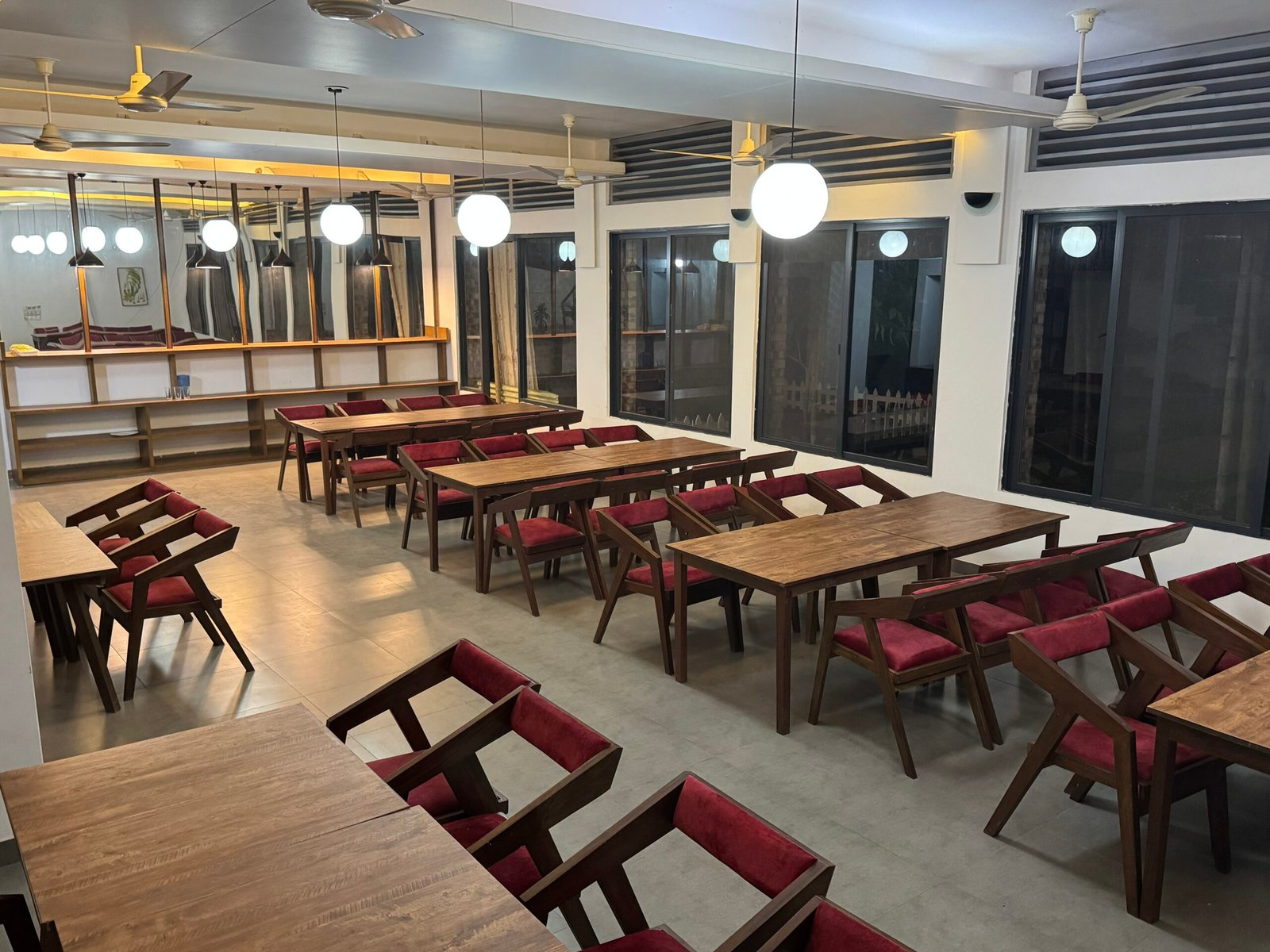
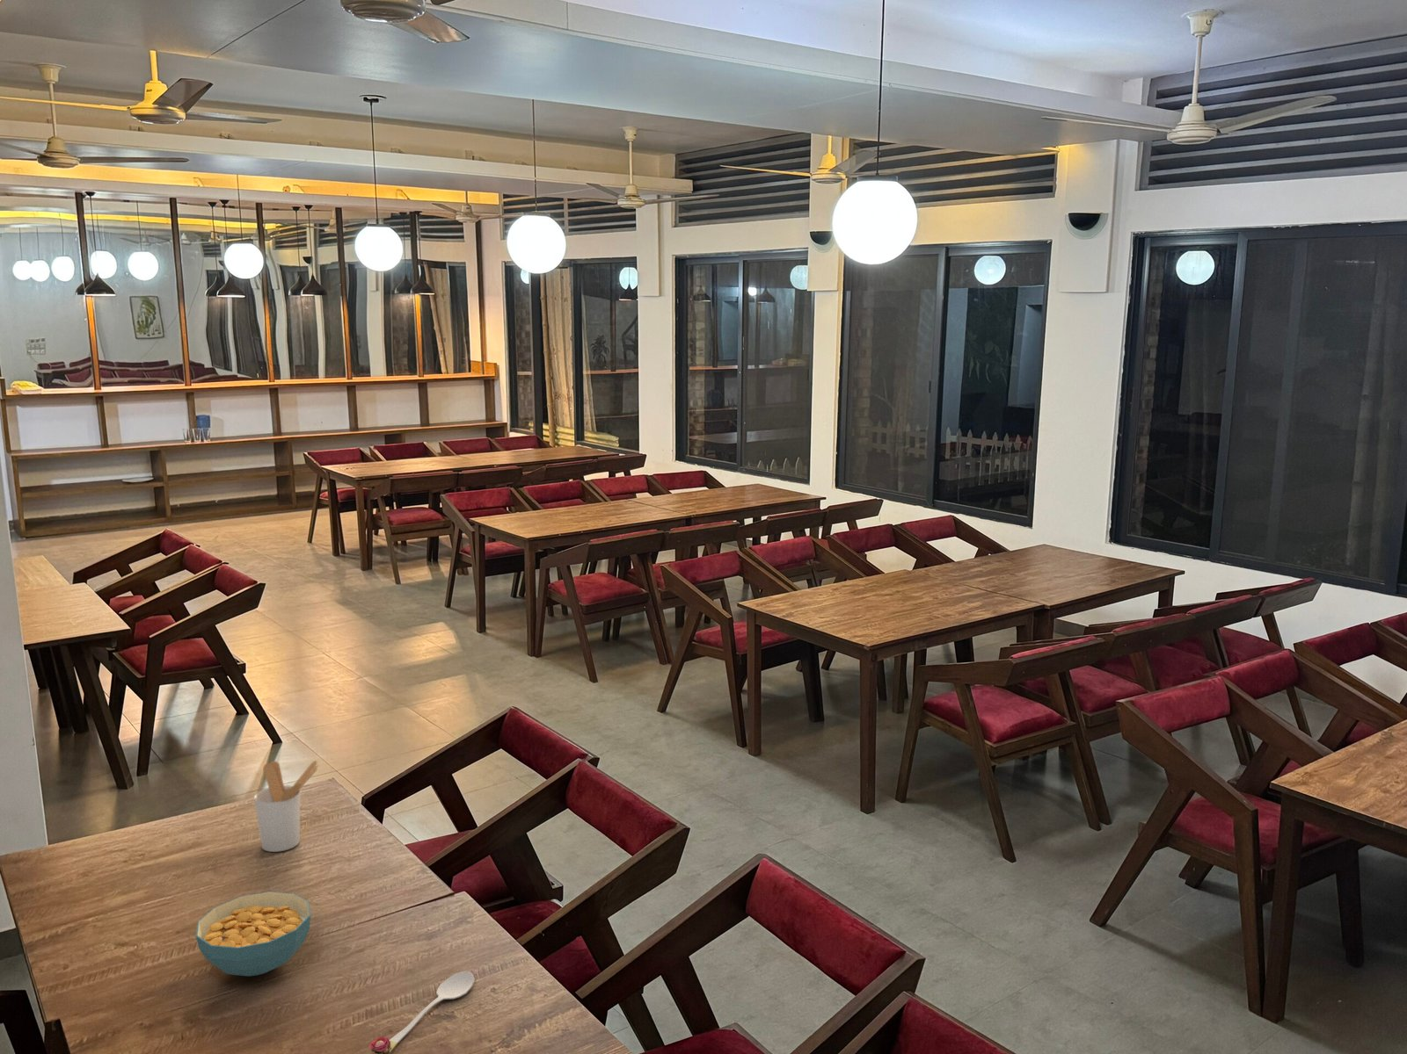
+ utensil holder [254,760,319,852]
+ spoon [368,971,475,1054]
+ cereal bowl [195,890,311,976]
